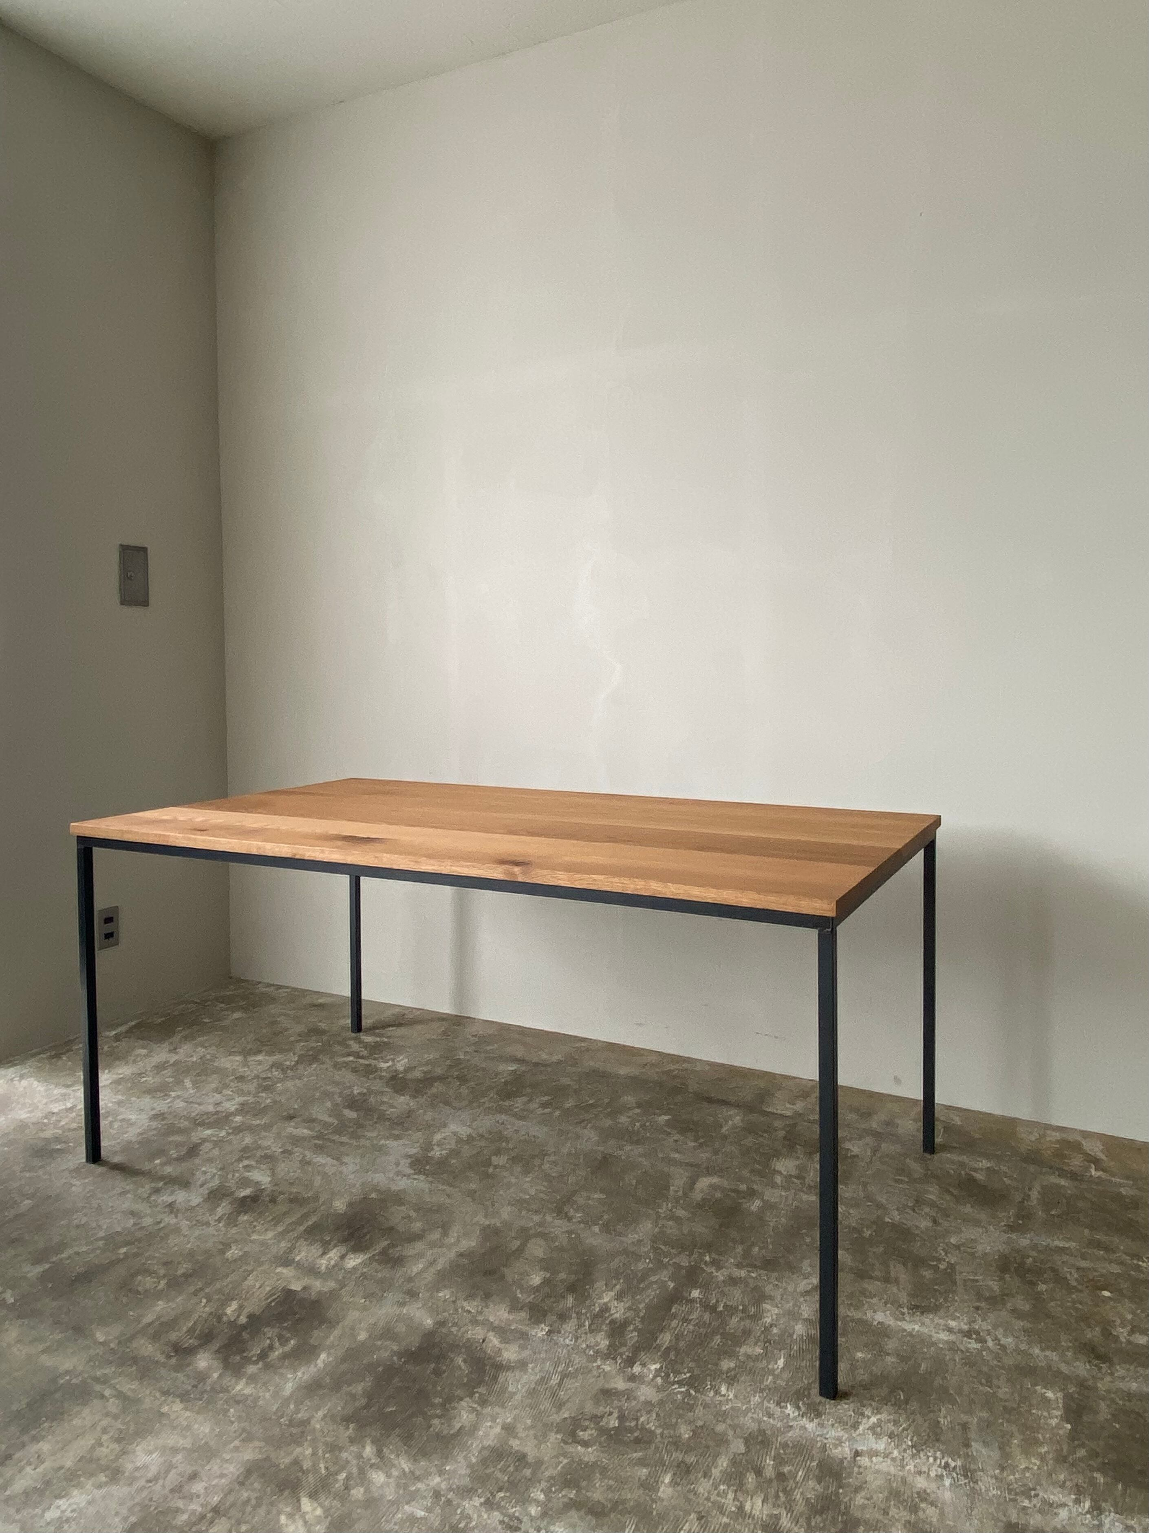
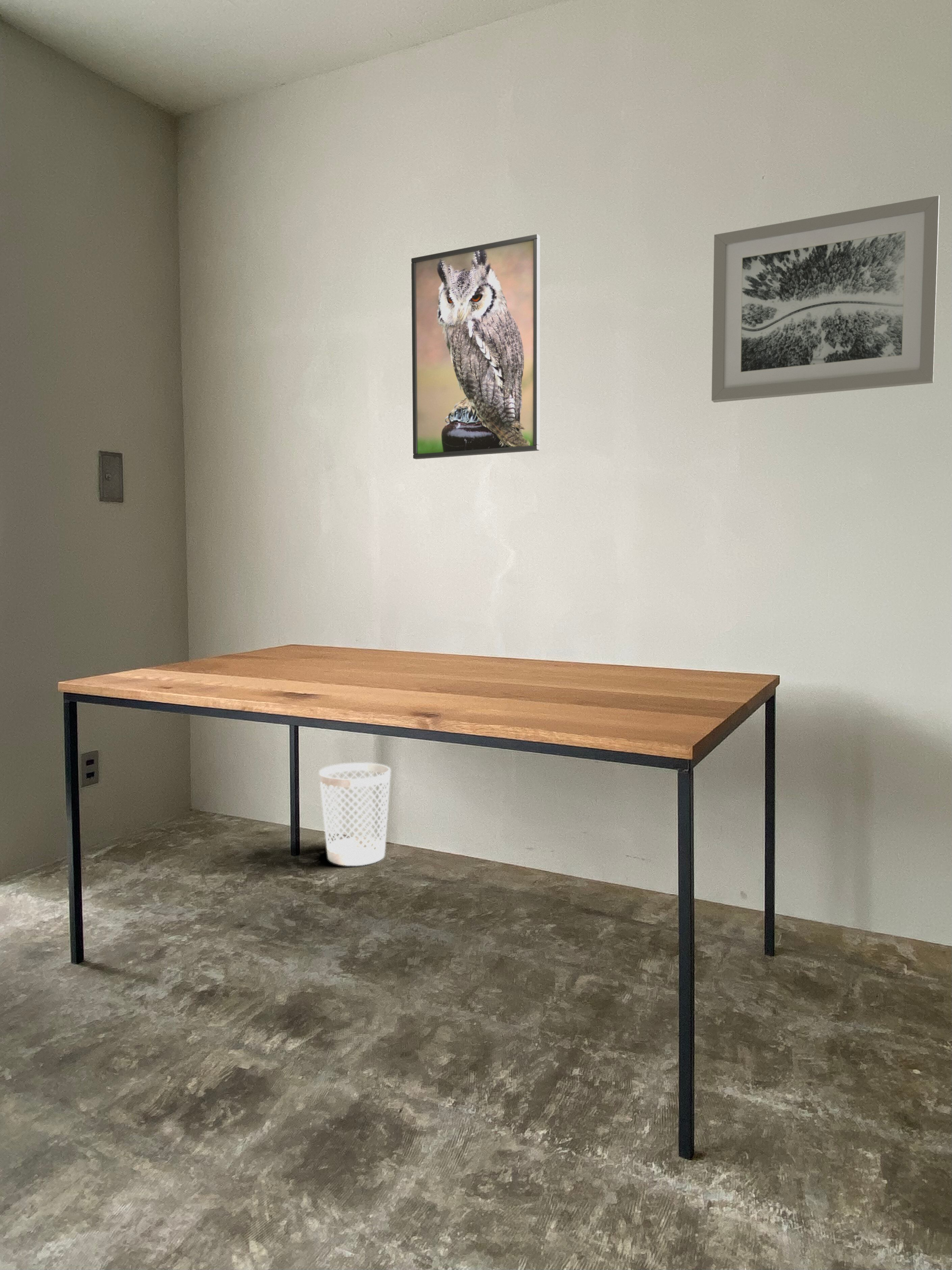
+ wastebasket [319,762,391,866]
+ wall art [711,195,940,403]
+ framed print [411,234,540,459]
